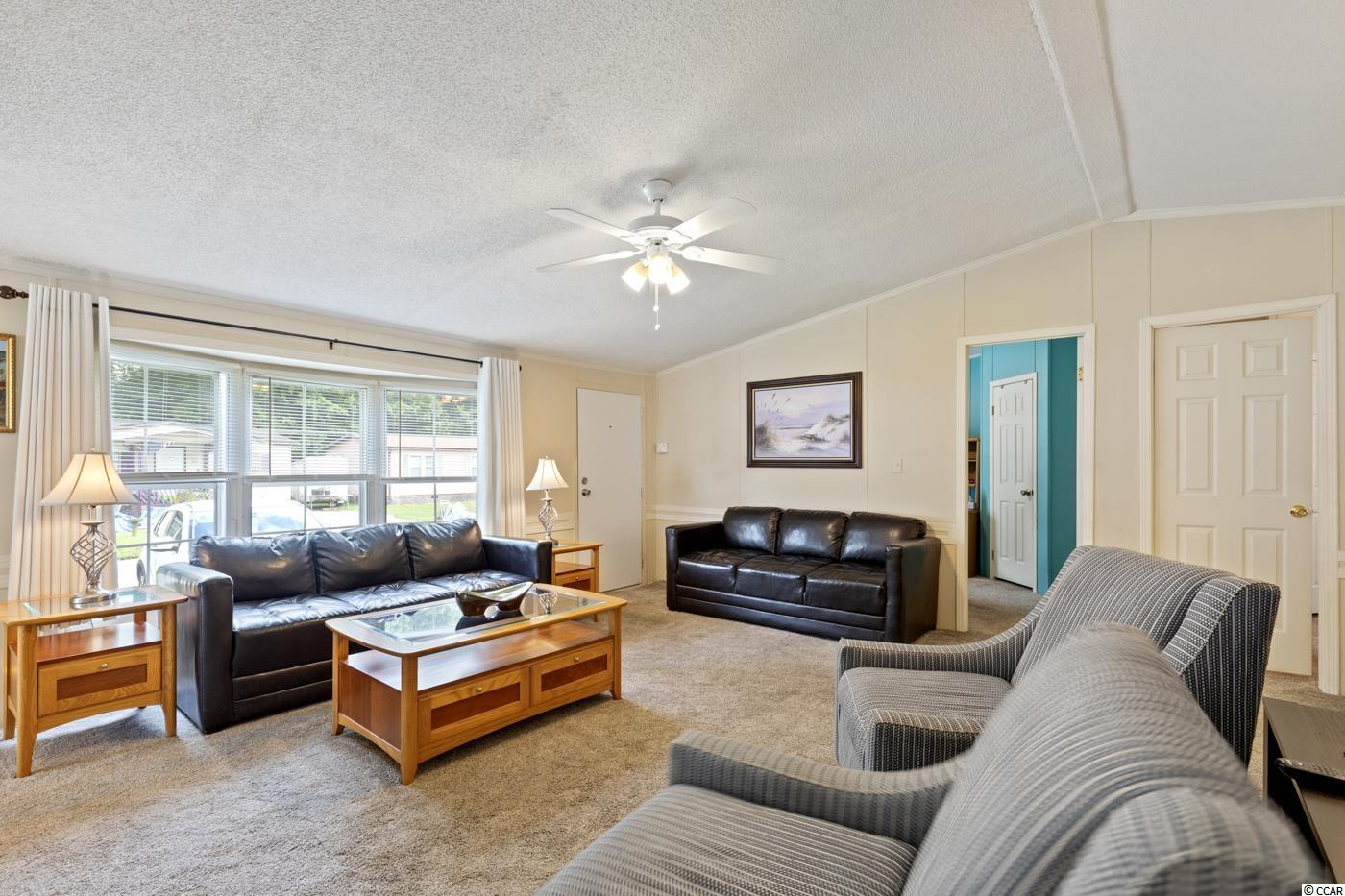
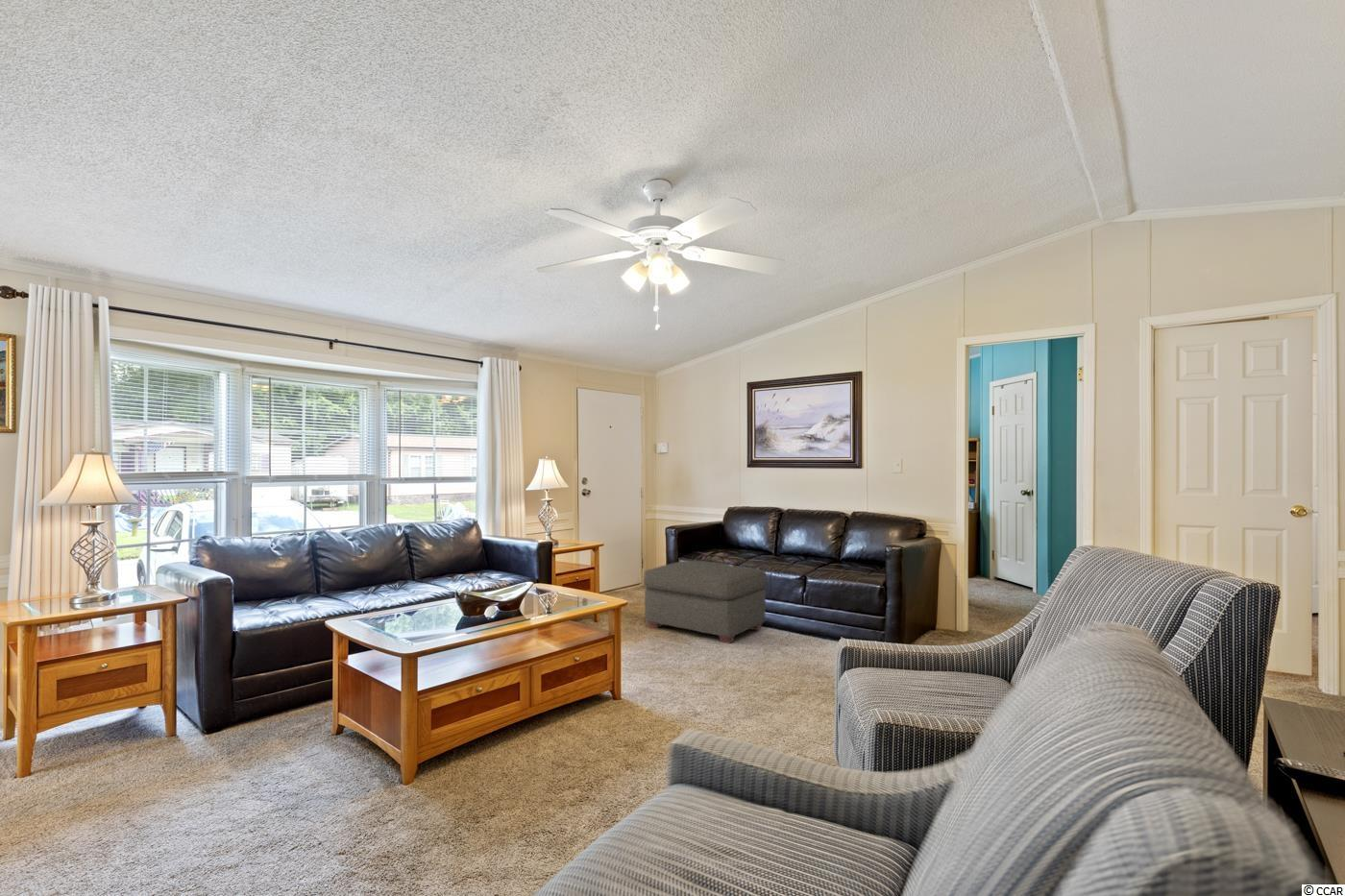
+ ottoman [643,560,768,644]
